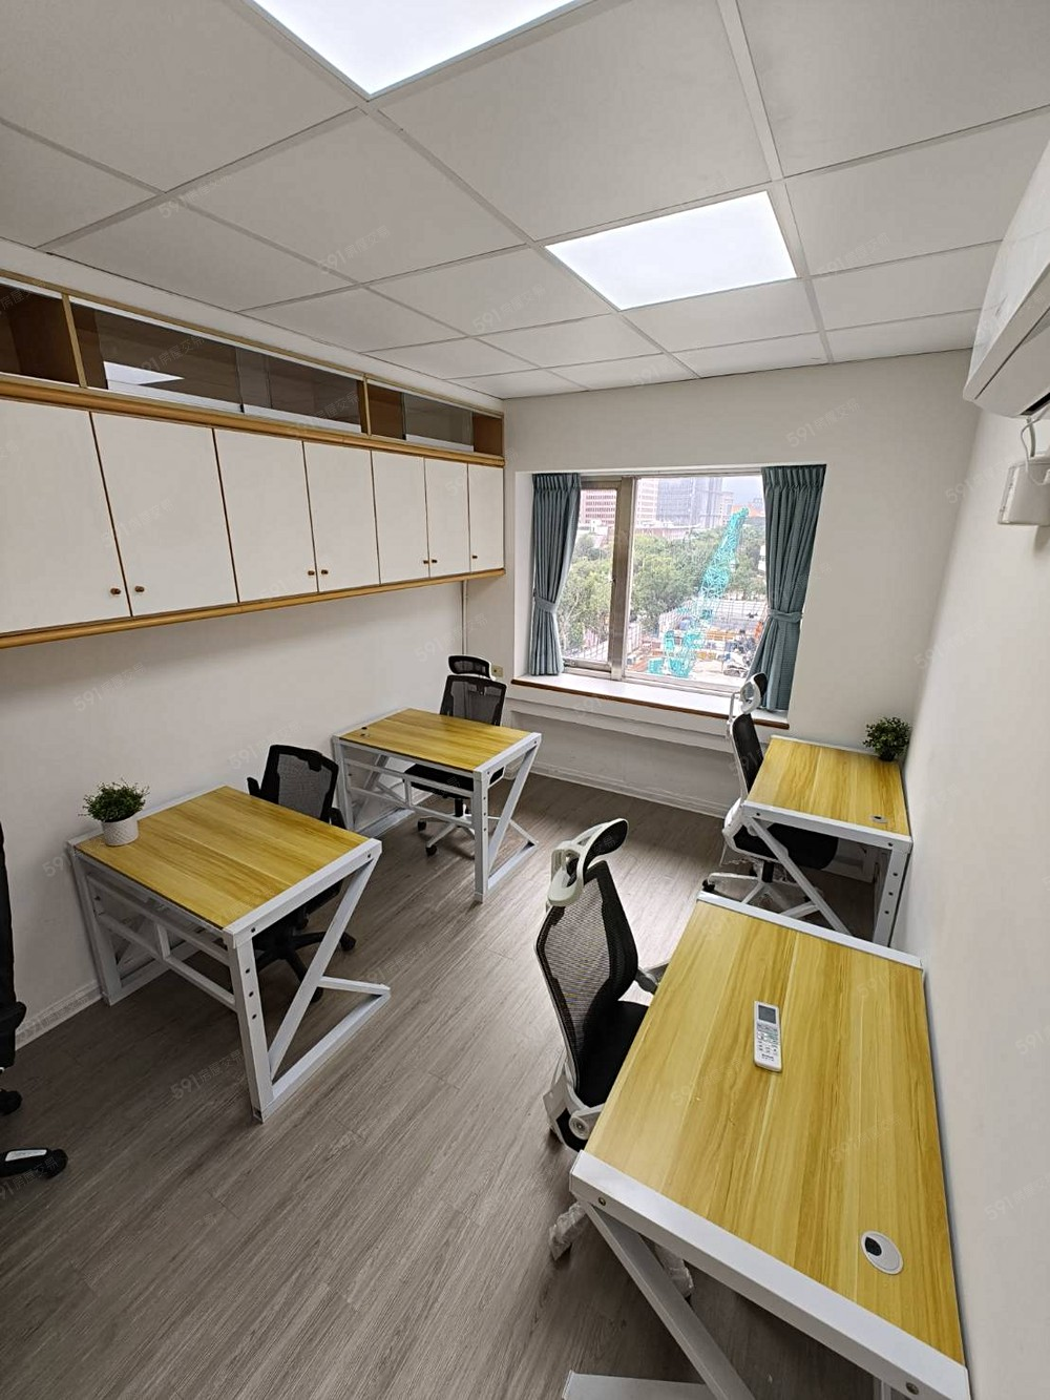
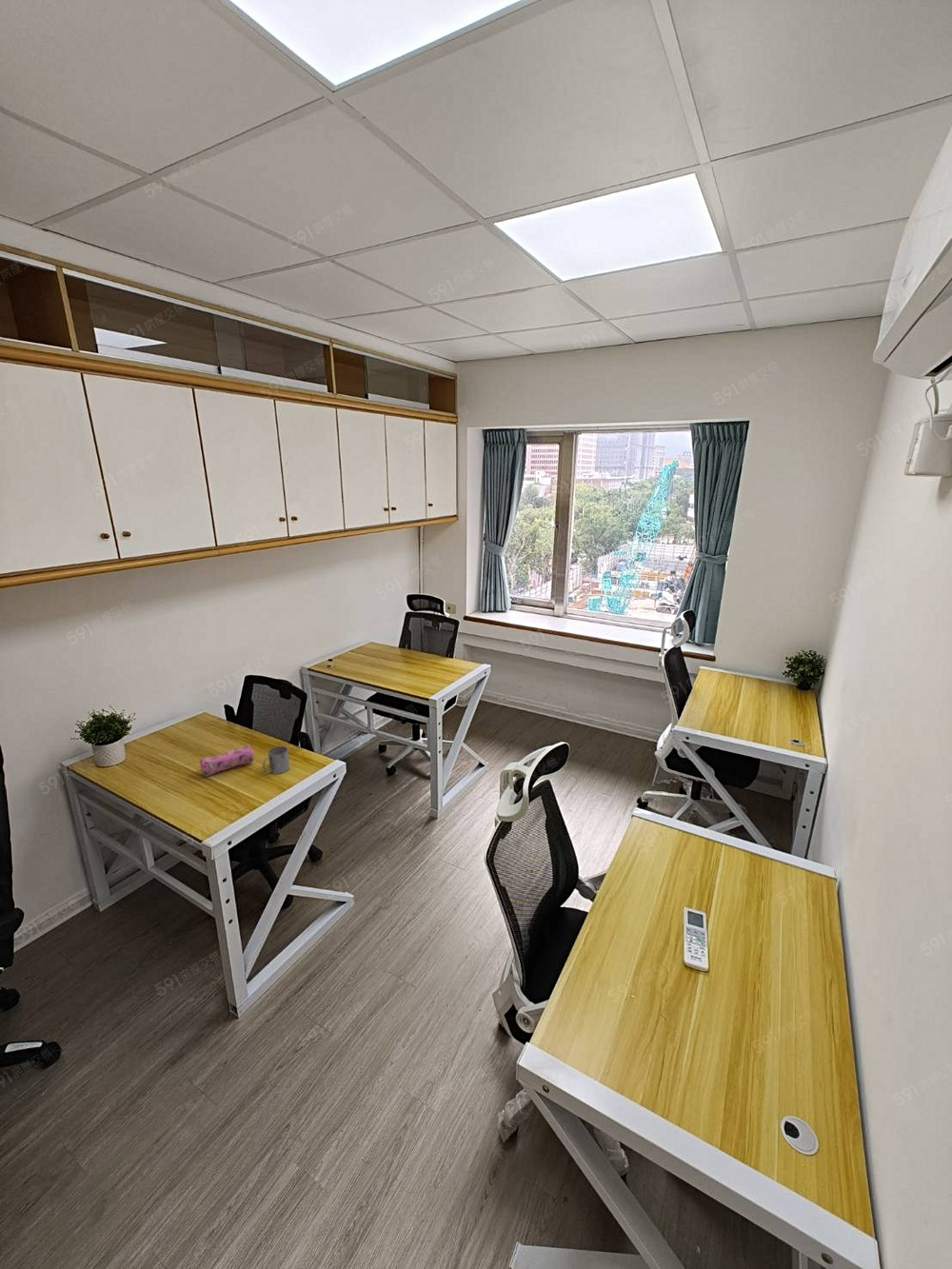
+ pencil case [199,744,255,778]
+ mug [262,745,290,775]
